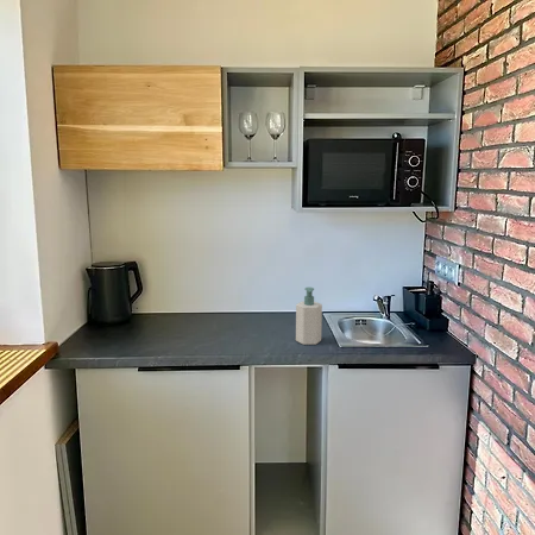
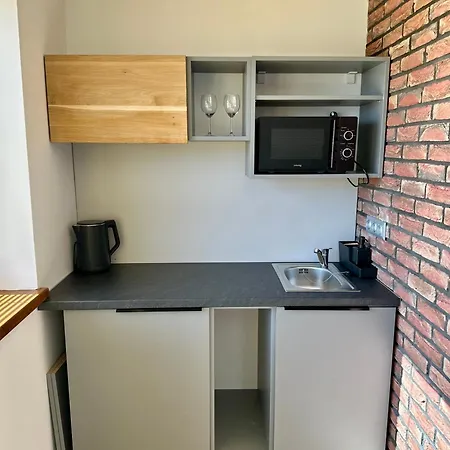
- soap bottle [295,287,323,346]
